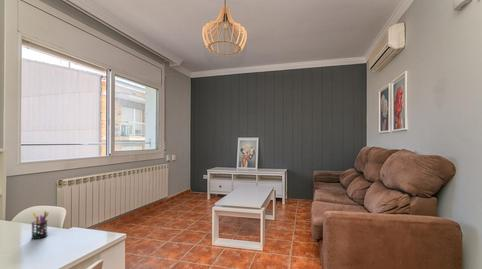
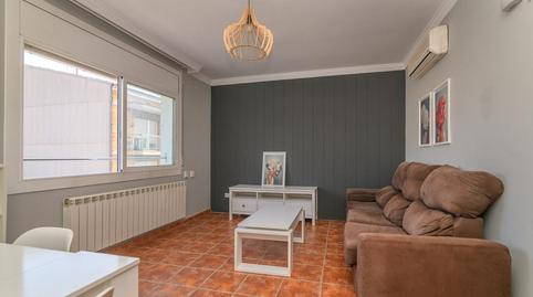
- pen holder [30,210,50,240]
